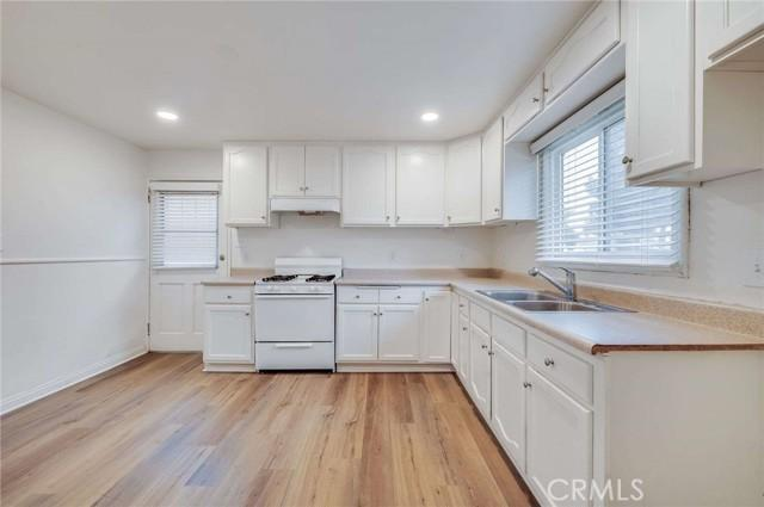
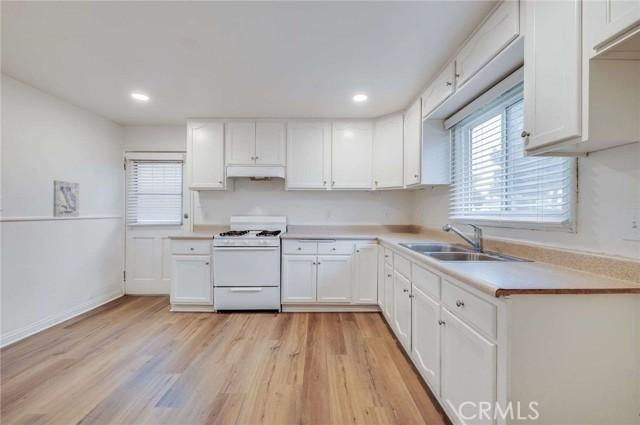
+ wall art [52,179,80,218]
